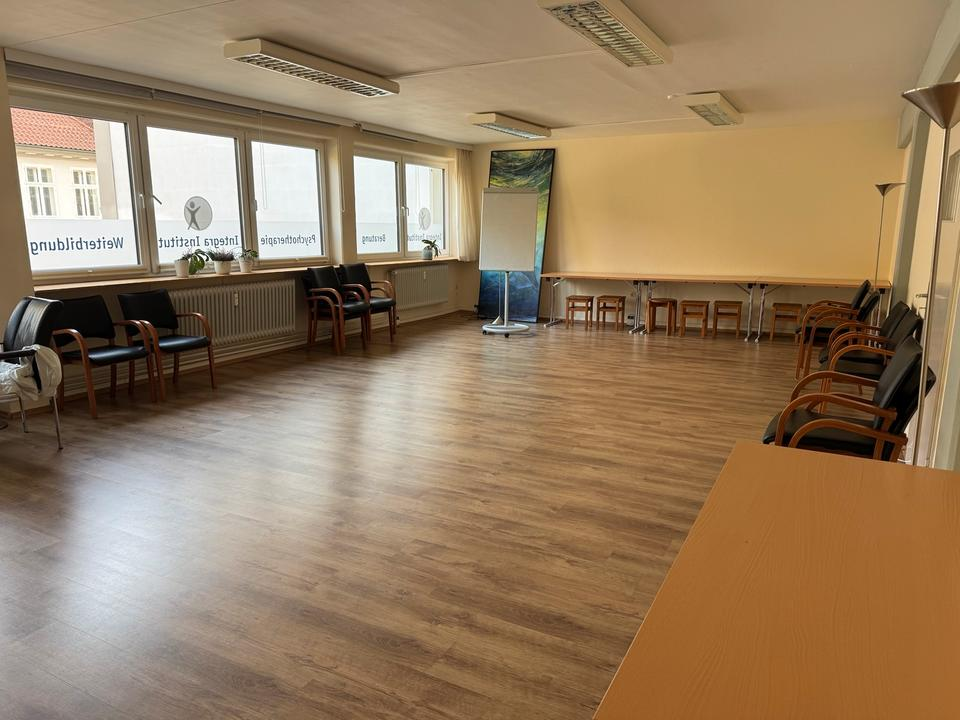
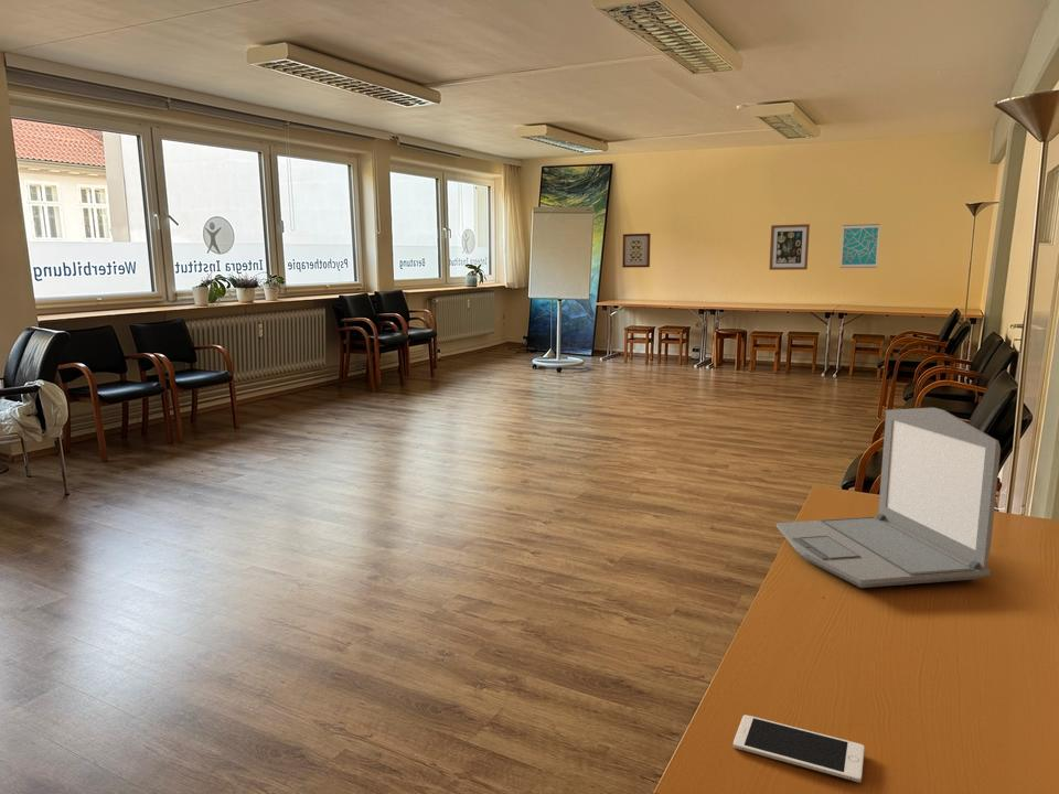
+ laptop [775,407,1002,589]
+ wall art [839,223,881,269]
+ wall art [768,223,811,271]
+ wall art [621,233,652,269]
+ cell phone [732,713,866,783]
